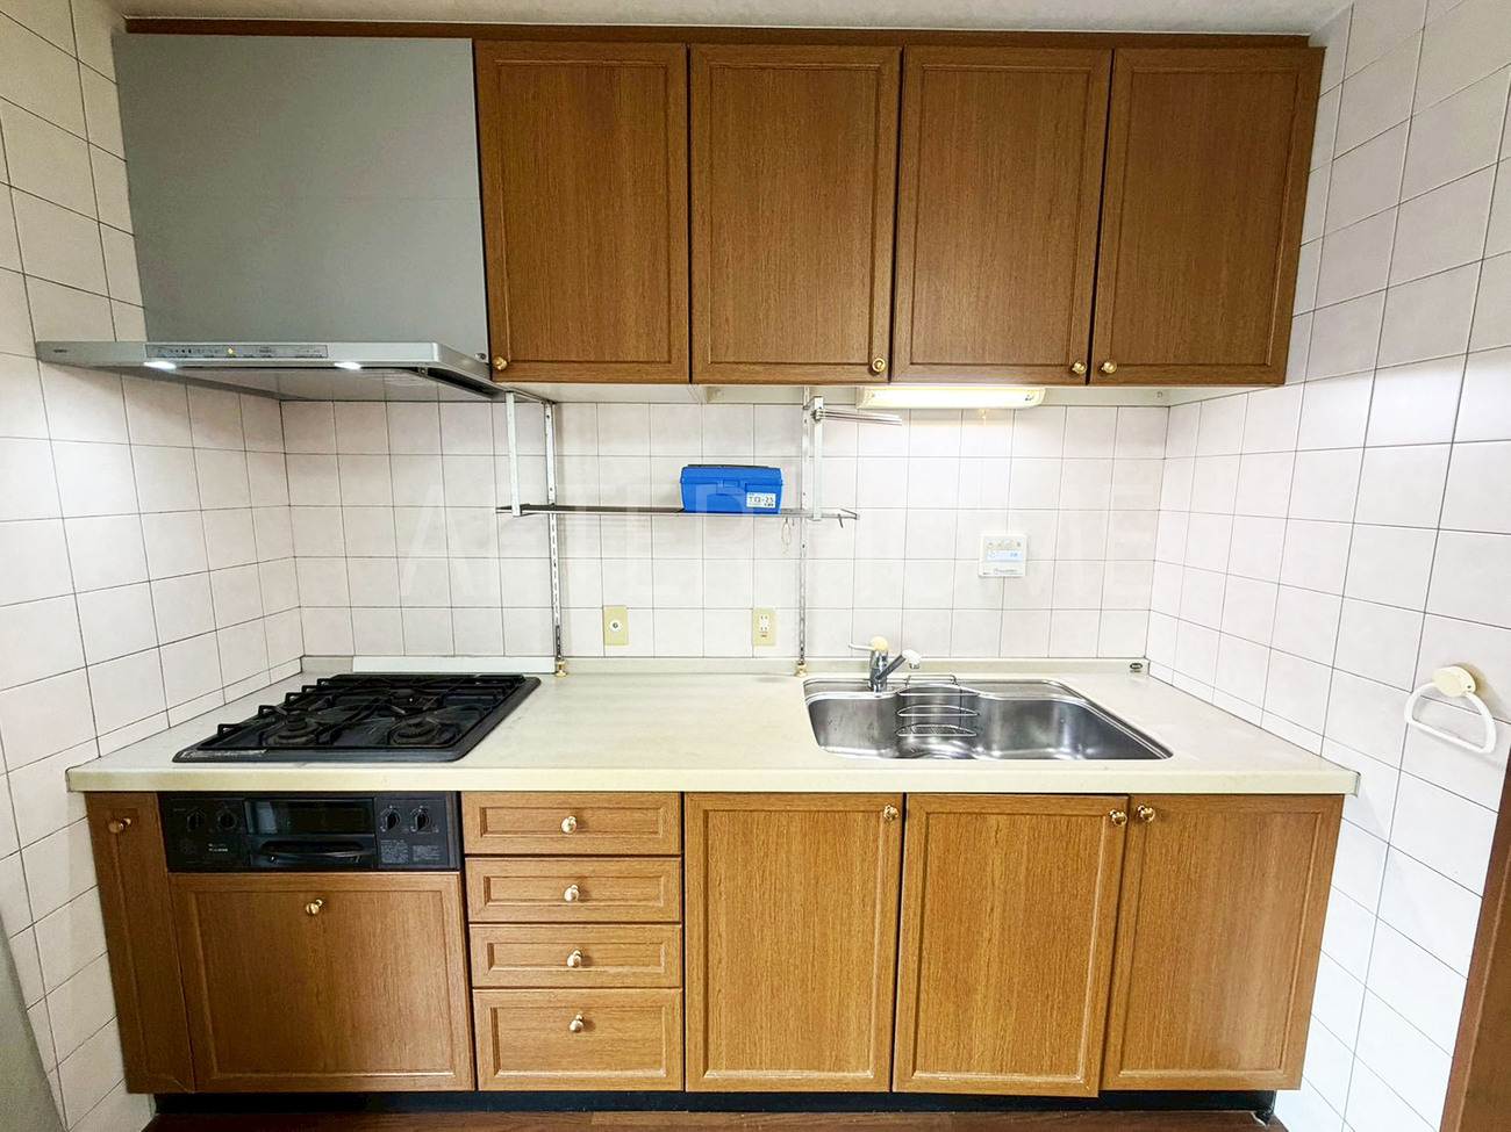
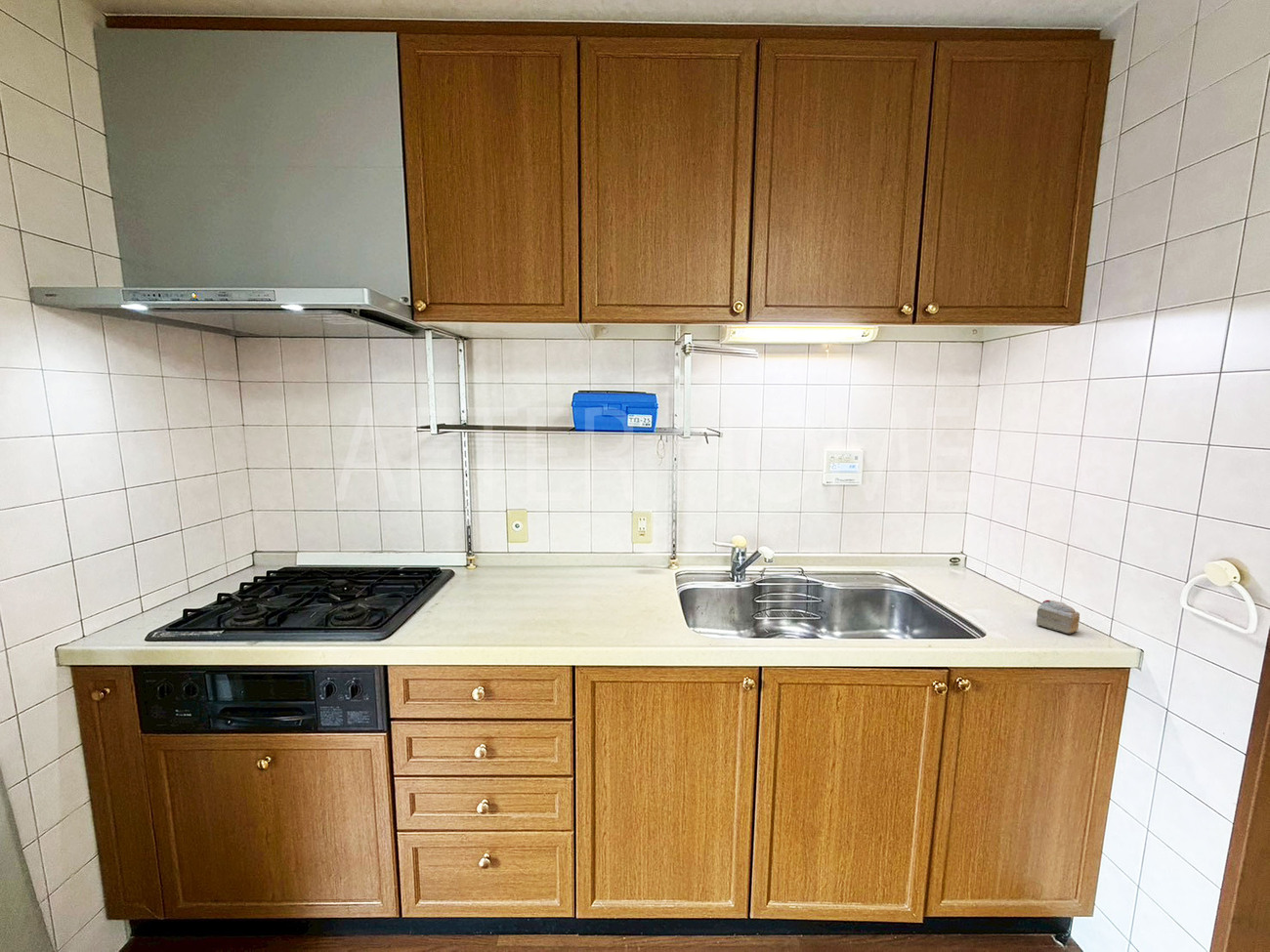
+ cake slice [1036,600,1080,635]
